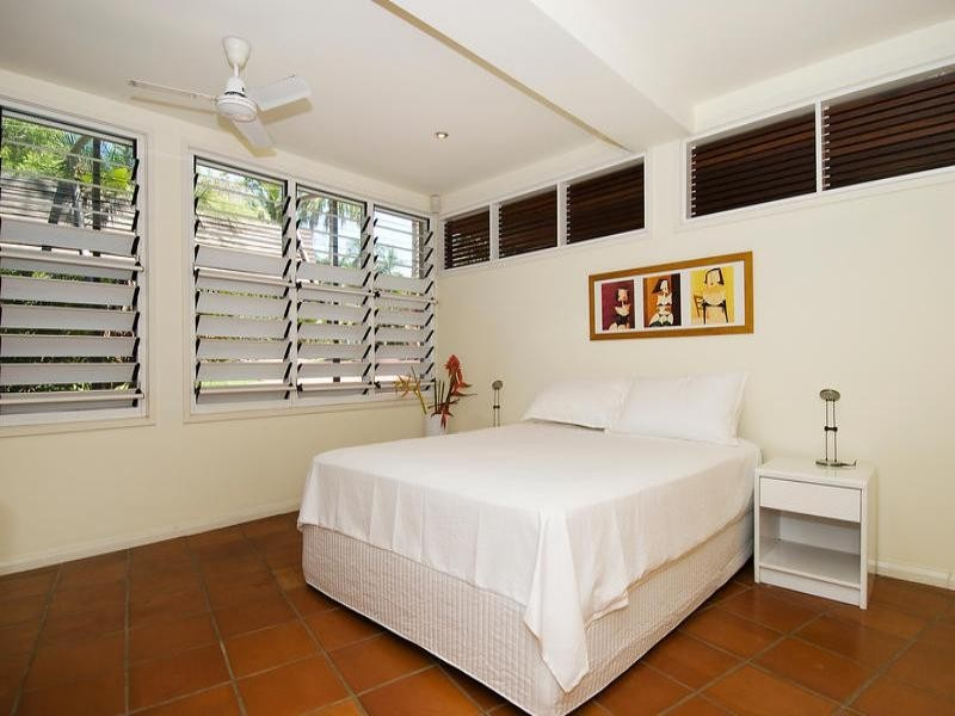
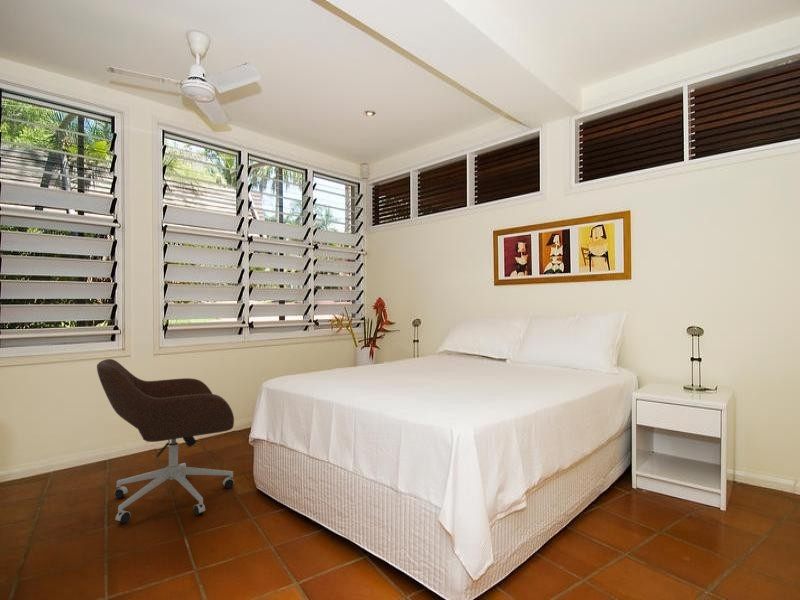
+ office chair [96,358,235,524]
